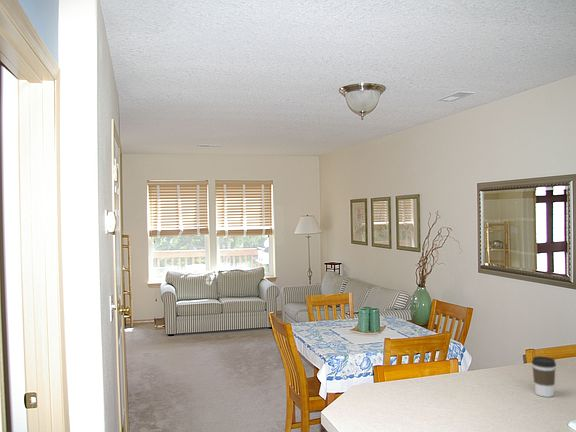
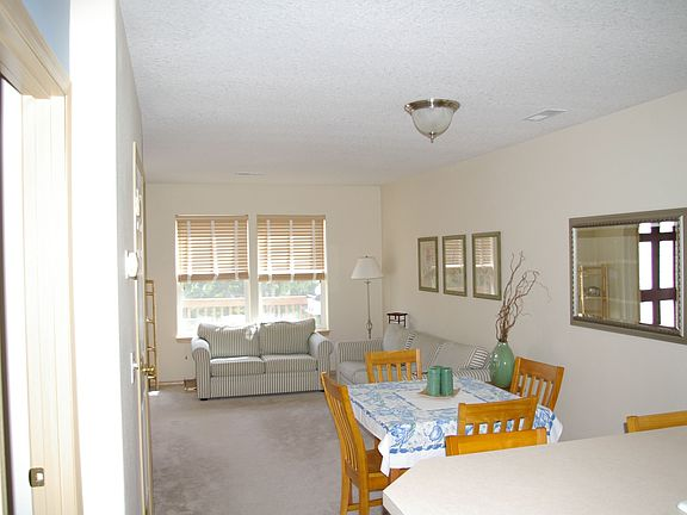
- coffee cup [531,355,557,398]
